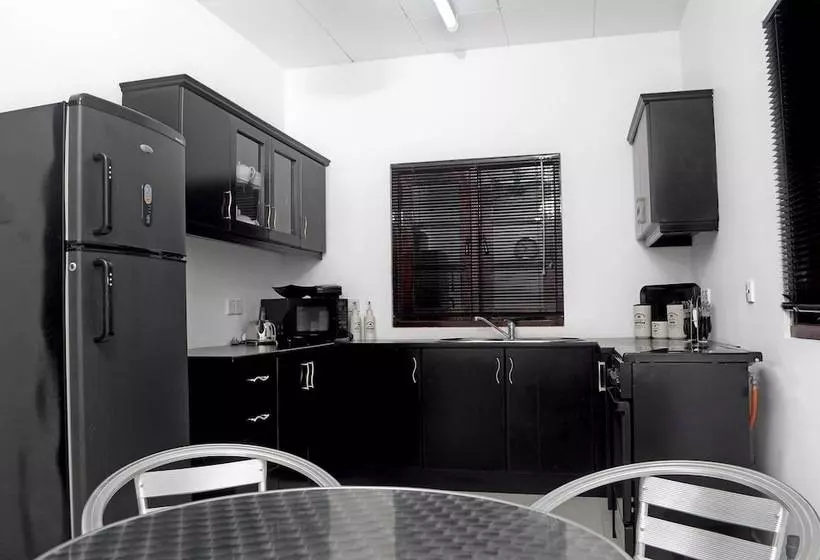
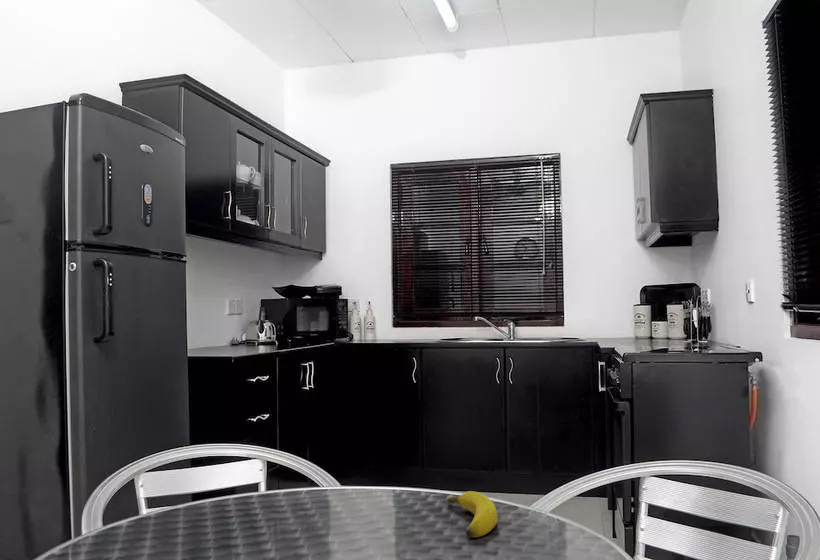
+ banana [446,490,499,538]
